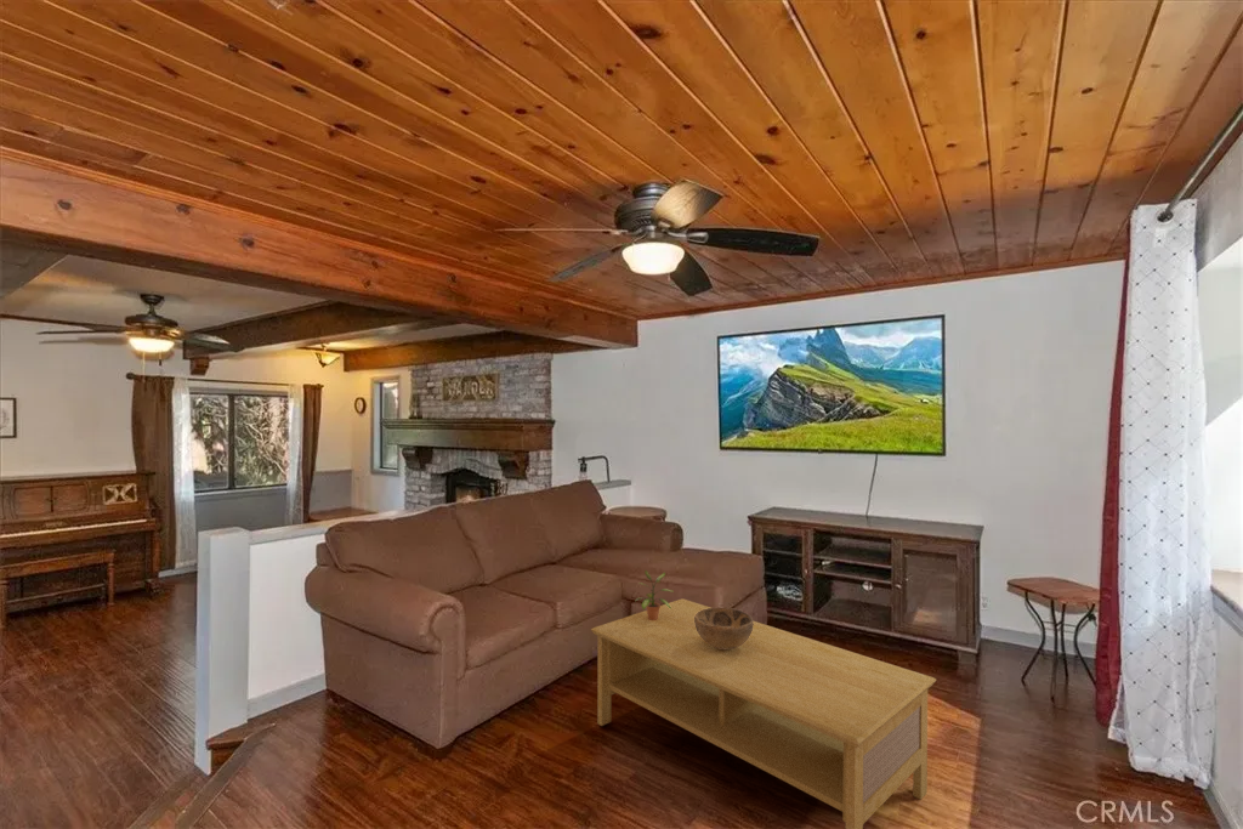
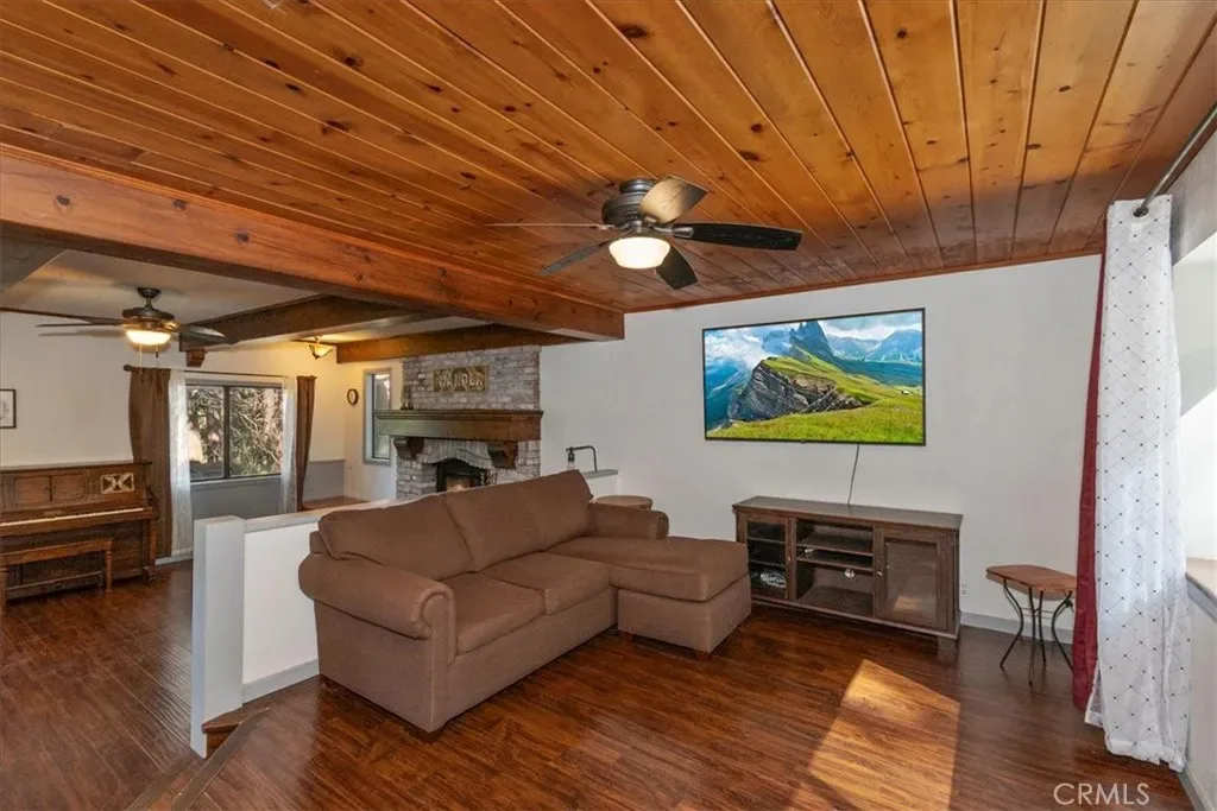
- coffee table [590,597,937,829]
- decorative bowl [694,607,754,649]
- potted plant [636,569,672,620]
